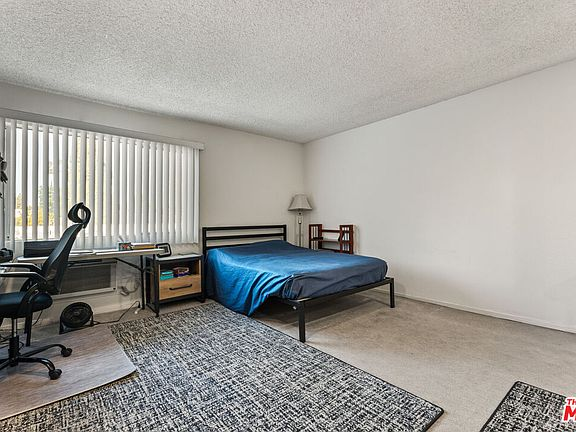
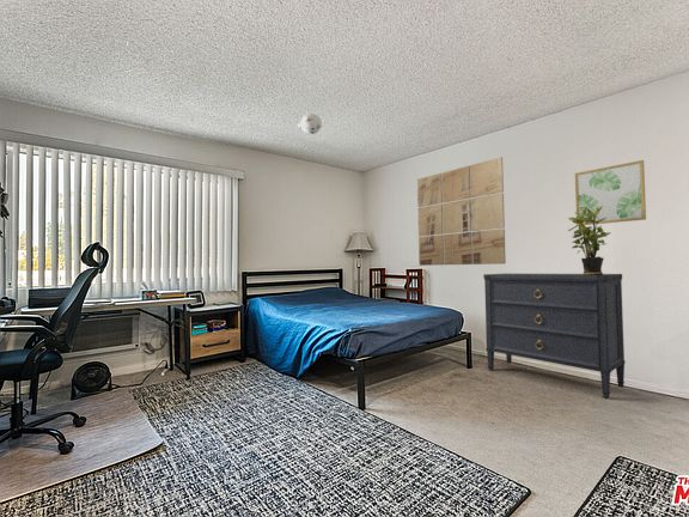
+ wall art [416,156,507,267]
+ dresser [482,273,627,400]
+ ceiling light [297,112,323,135]
+ wall art [574,159,647,226]
+ potted plant [567,206,612,275]
